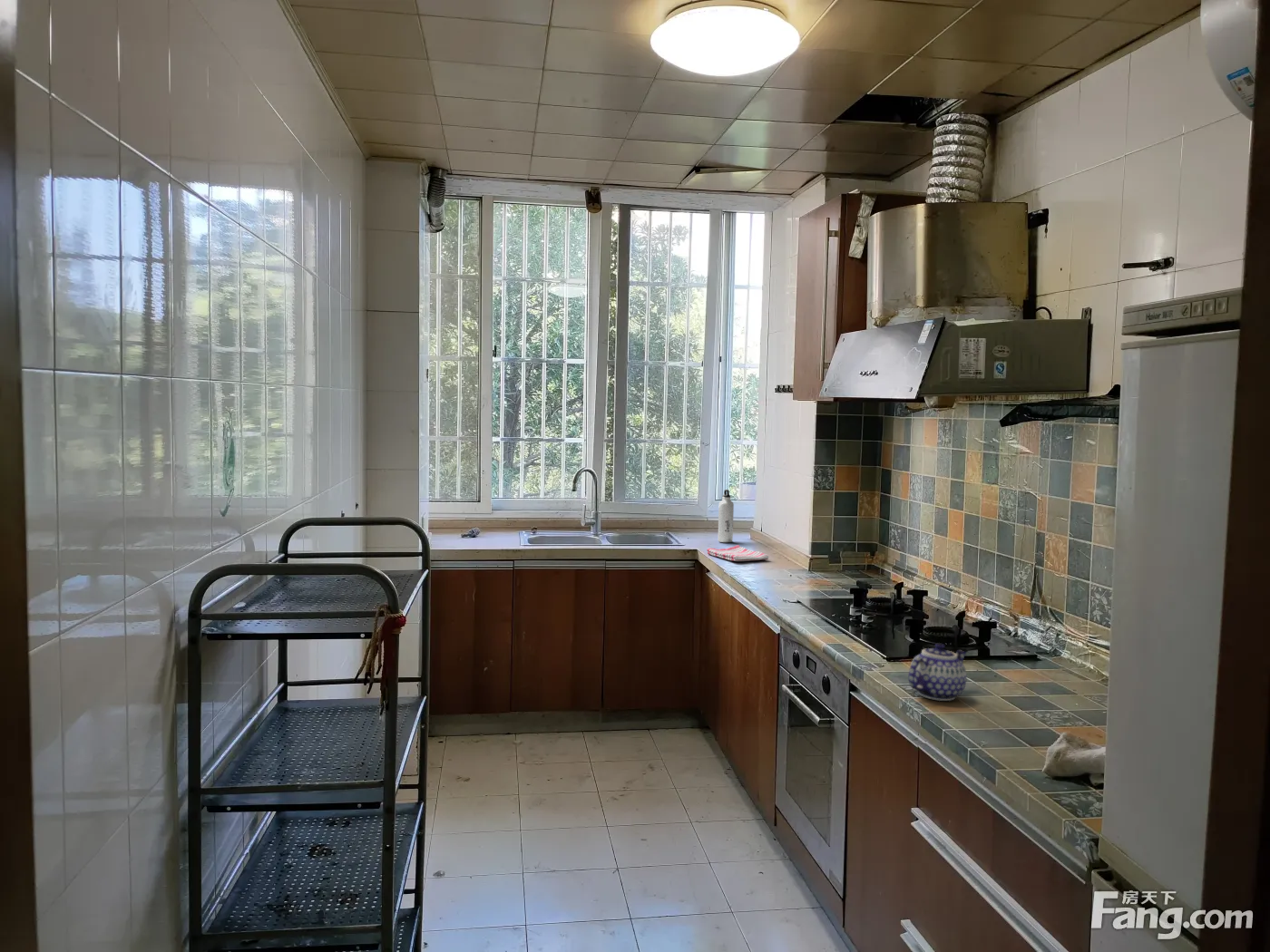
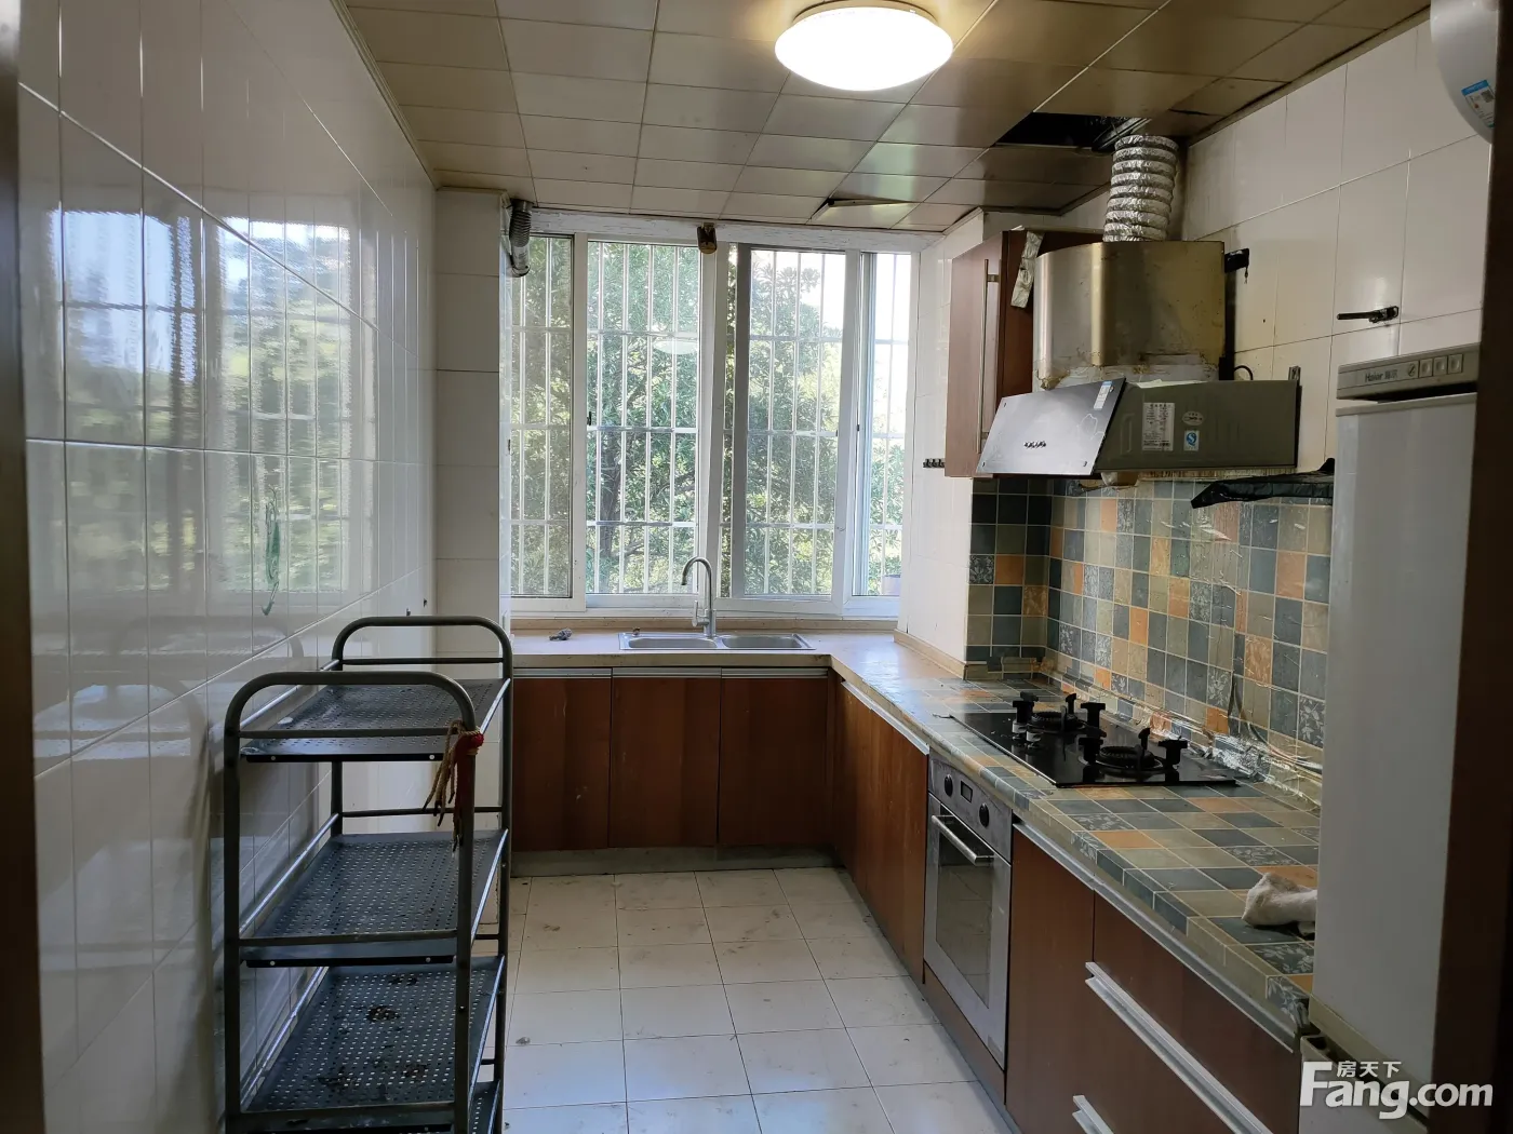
- teapot [907,642,968,702]
- water bottle [718,489,735,543]
- dish towel [706,544,769,562]
